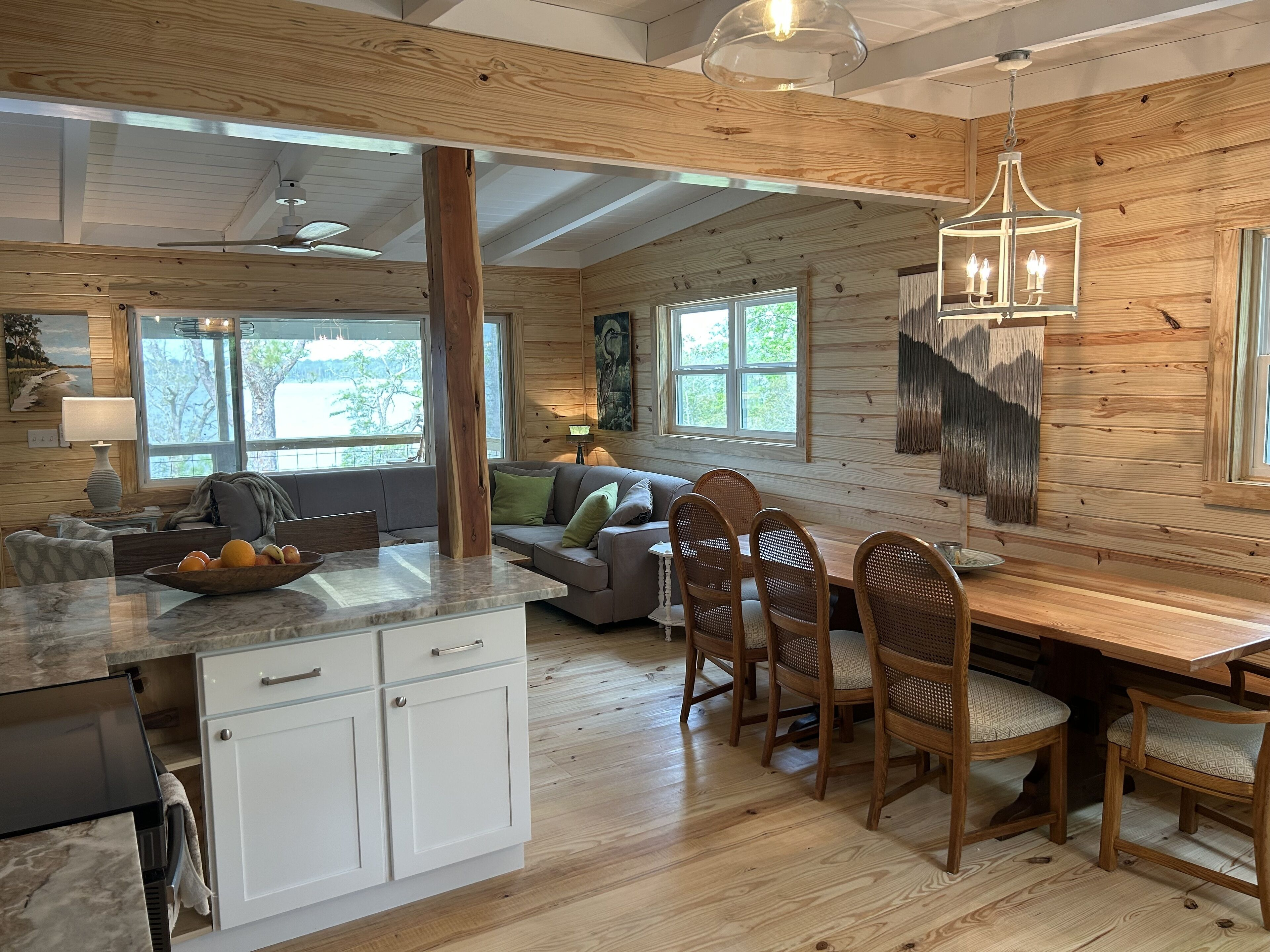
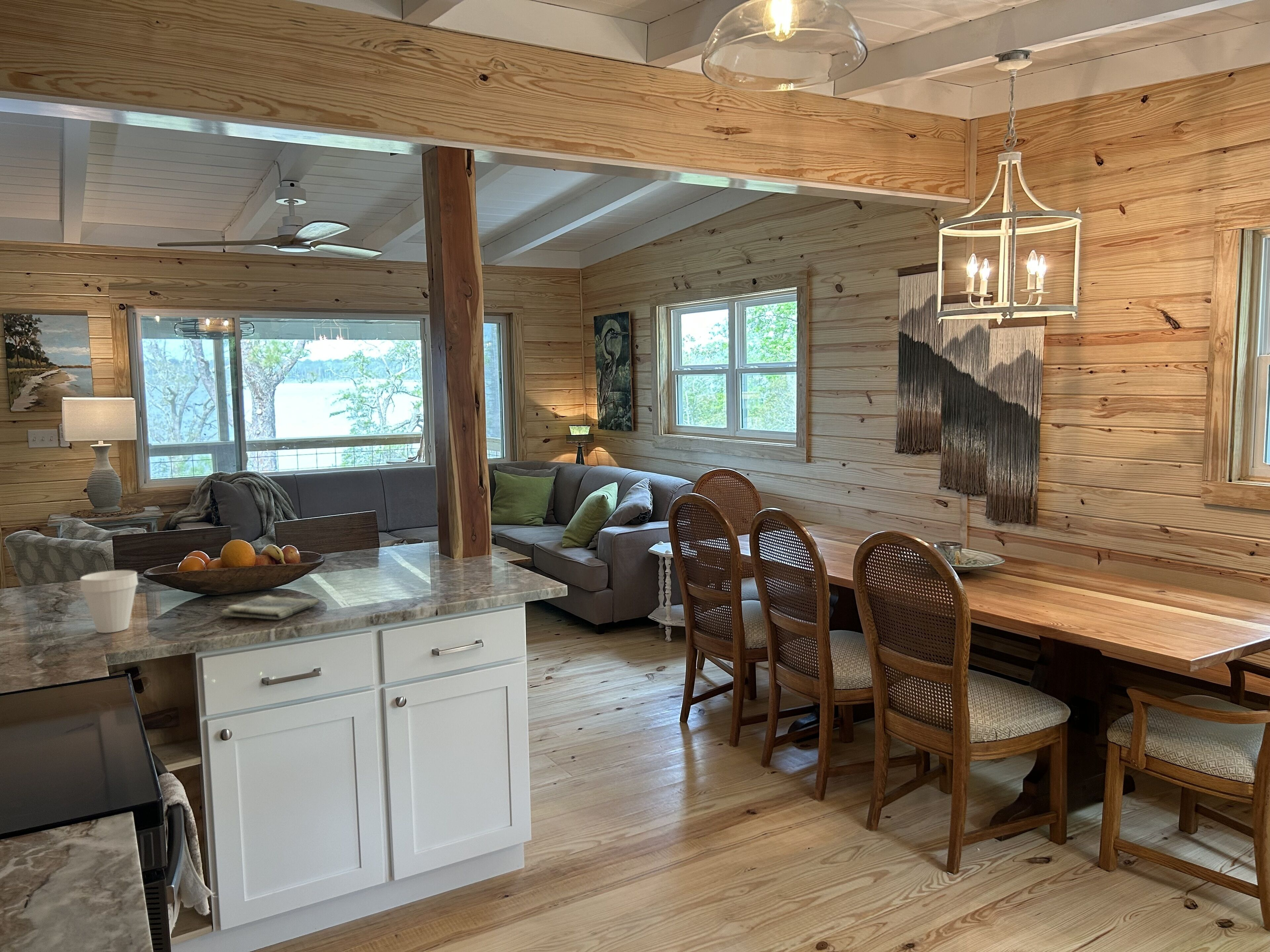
+ dish towel [221,595,319,620]
+ cup [80,570,139,633]
